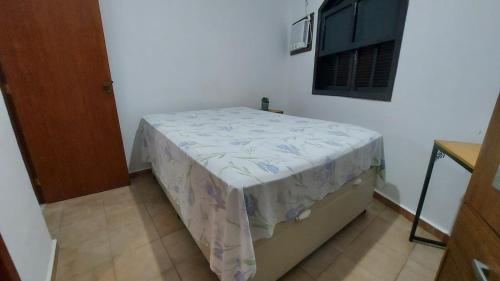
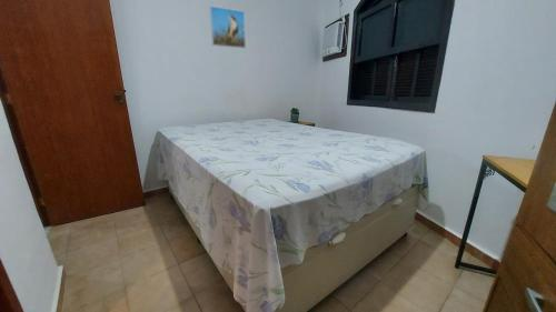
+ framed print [208,4,247,50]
